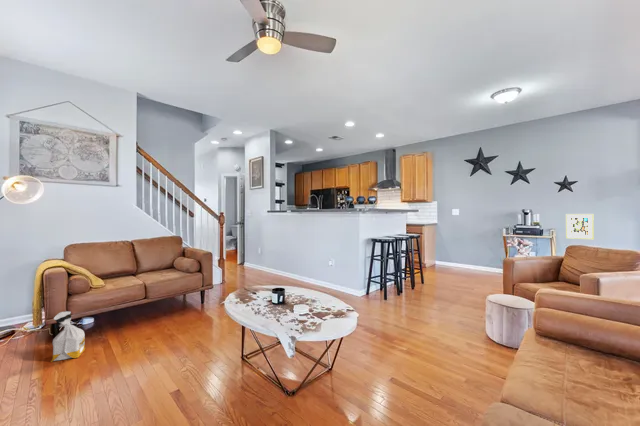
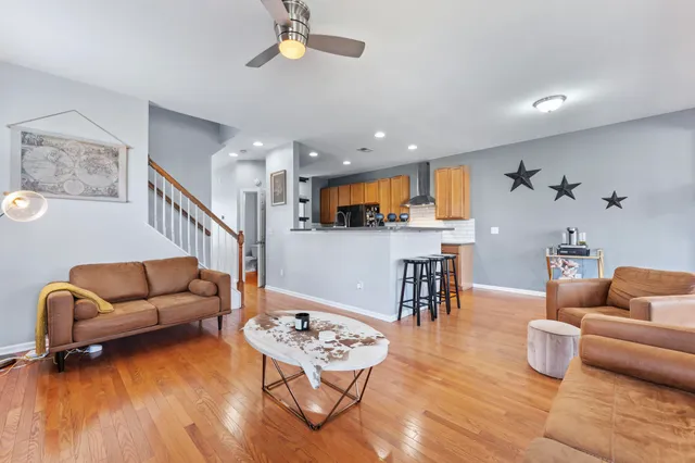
- wall art [565,213,595,240]
- bag [50,310,87,363]
